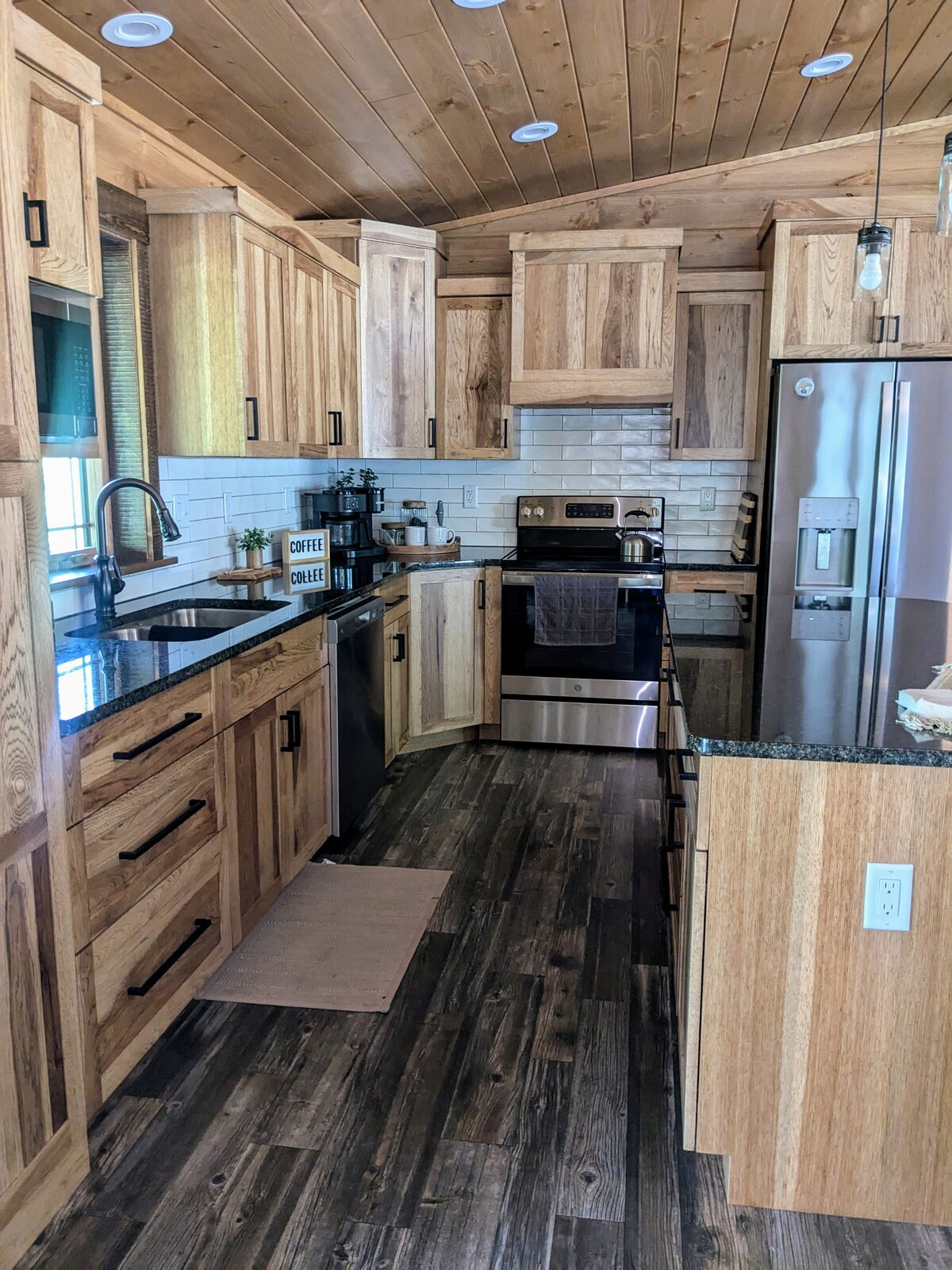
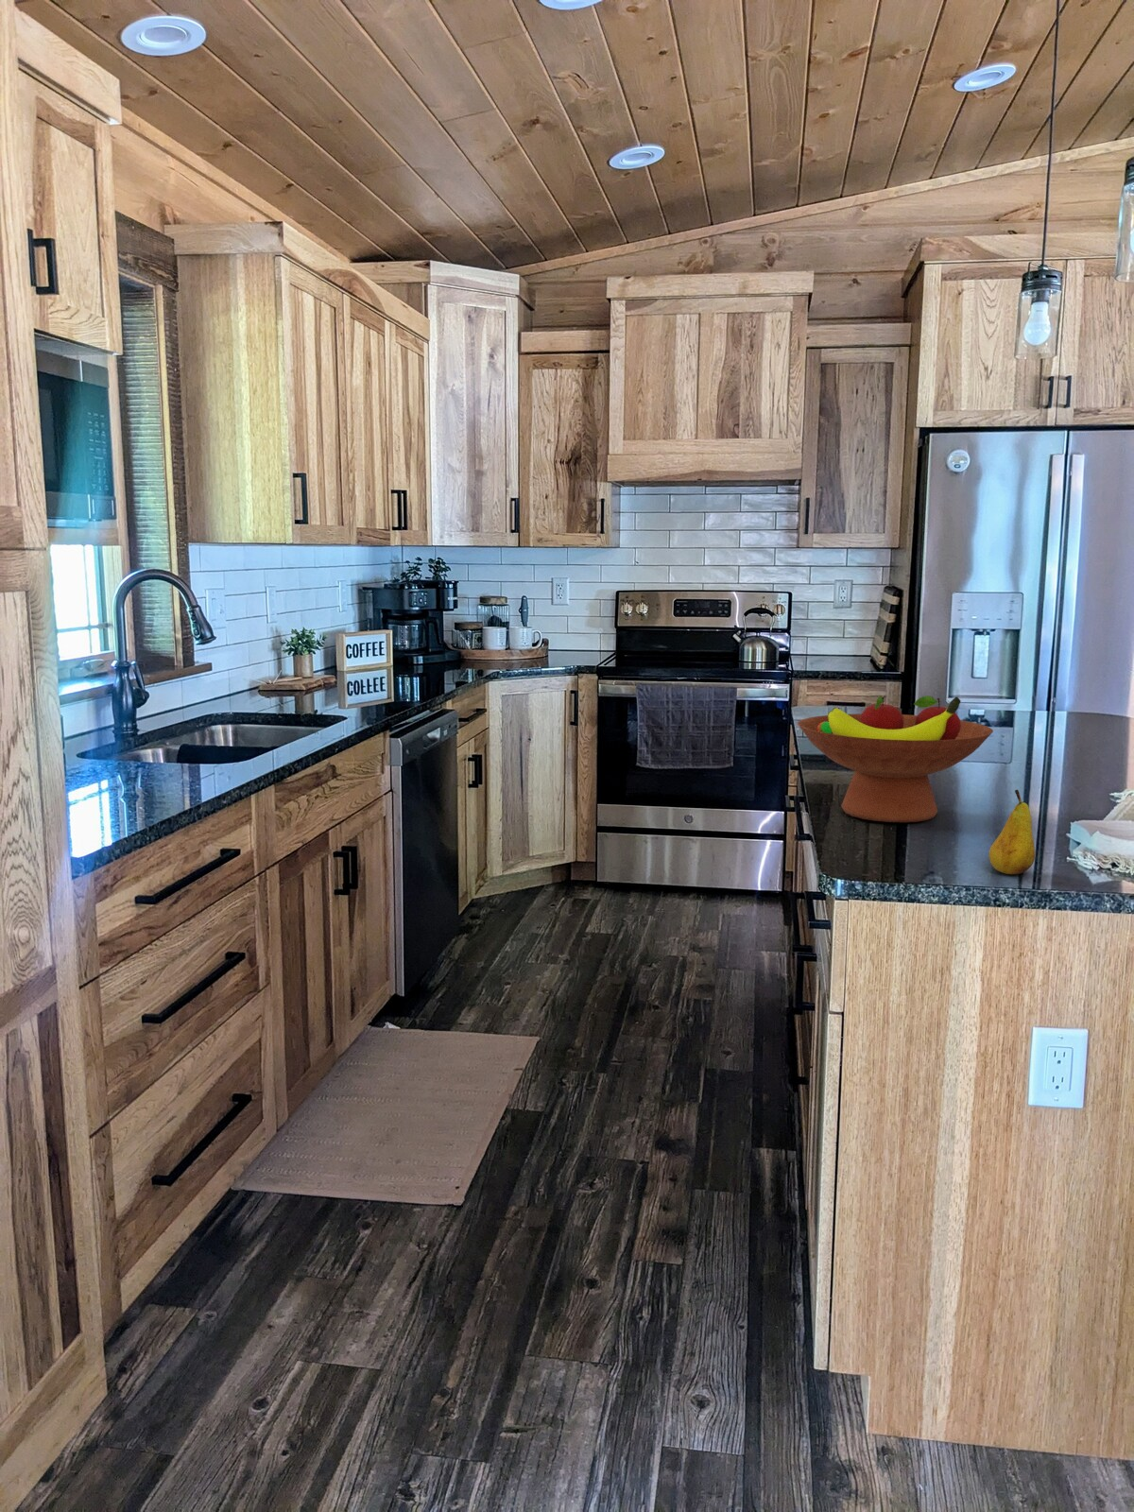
+ fruit bowl [797,694,995,823]
+ fruit [989,789,1035,875]
